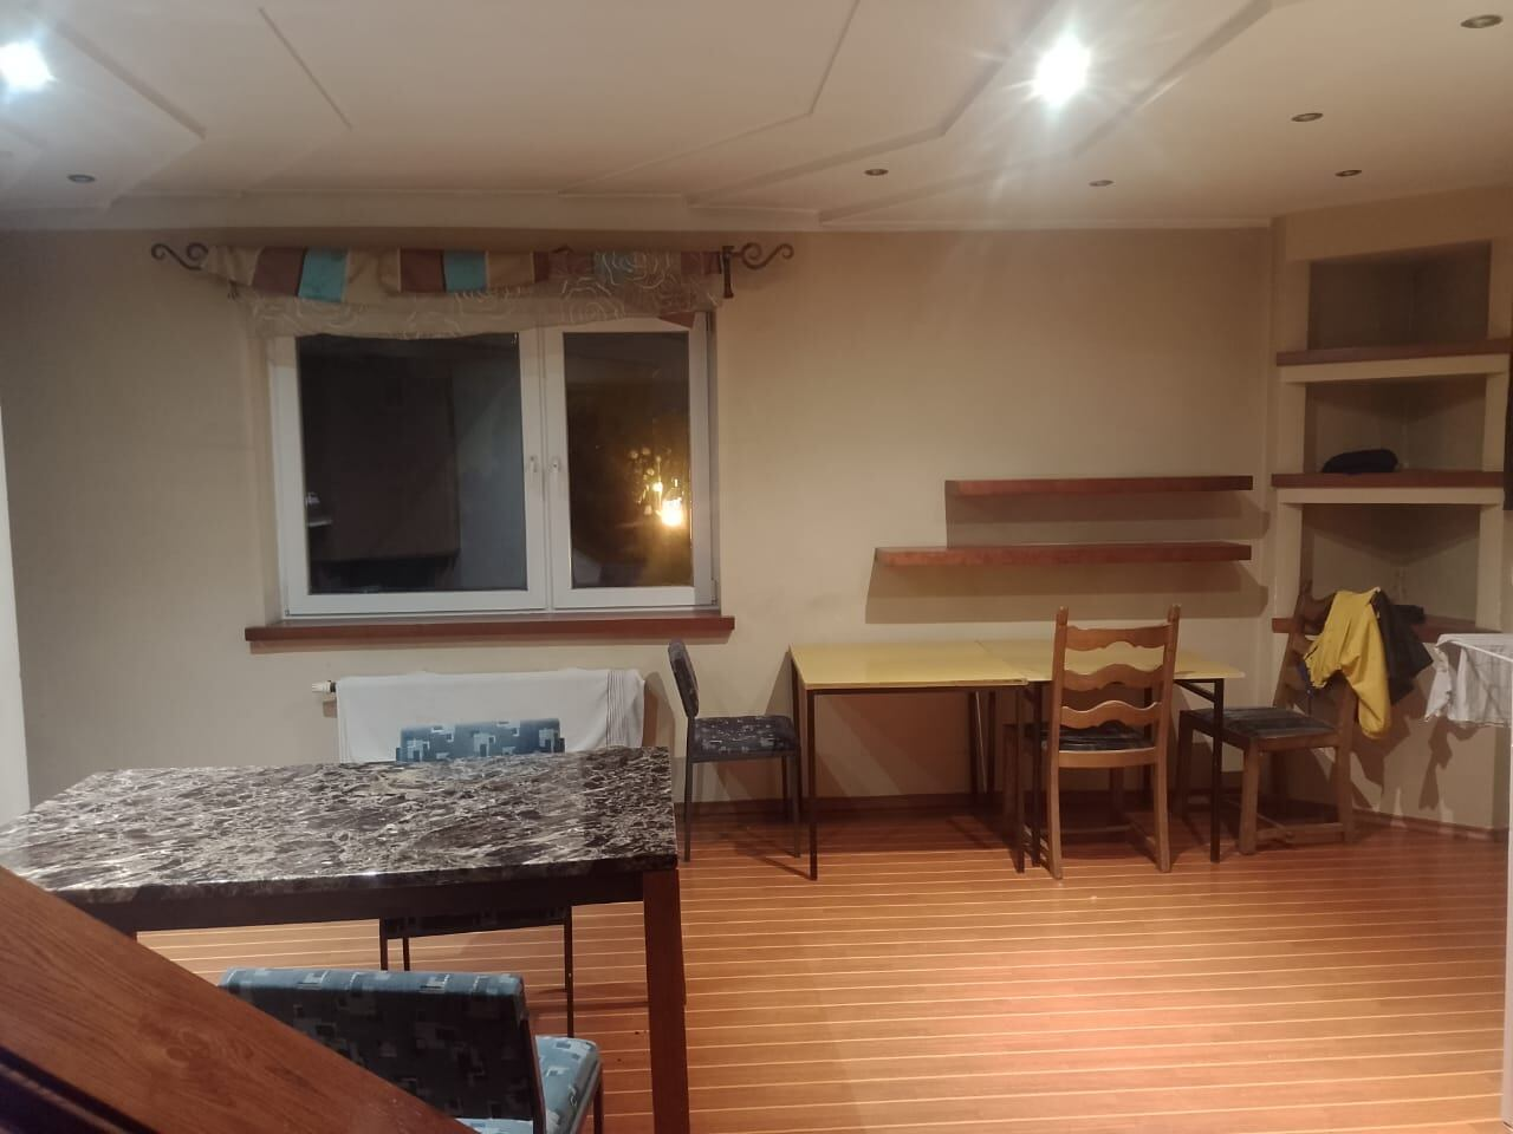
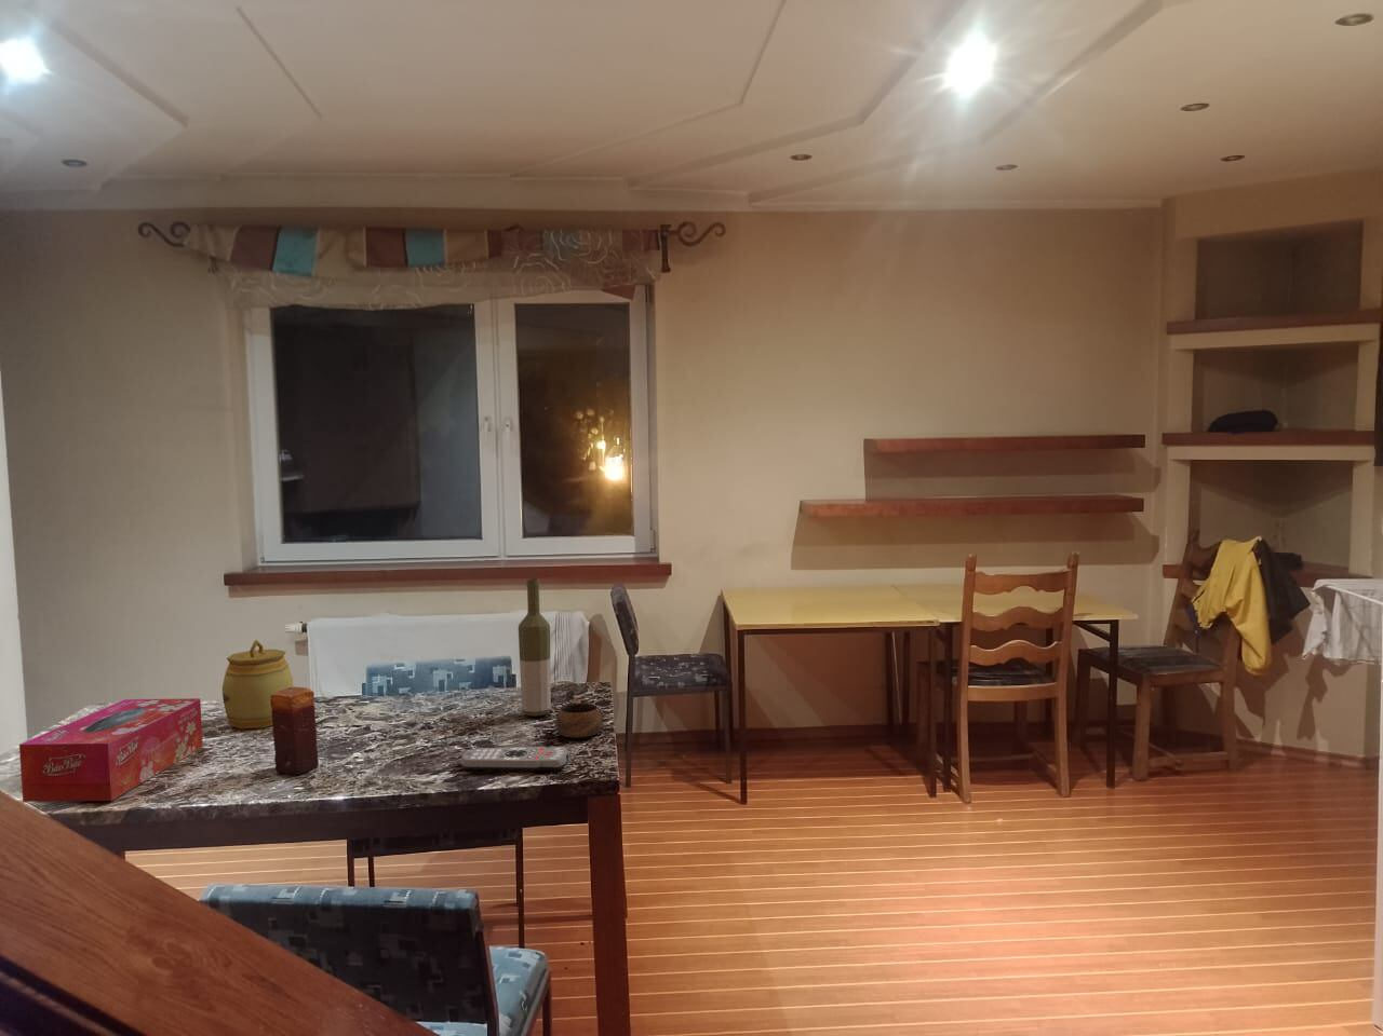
+ remote control [460,745,571,772]
+ bottle [517,578,552,717]
+ cup [555,700,603,739]
+ jar [221,639,294,729]
+ candle [270,686,319,776]
+ tissue box [19,698,205,803]
